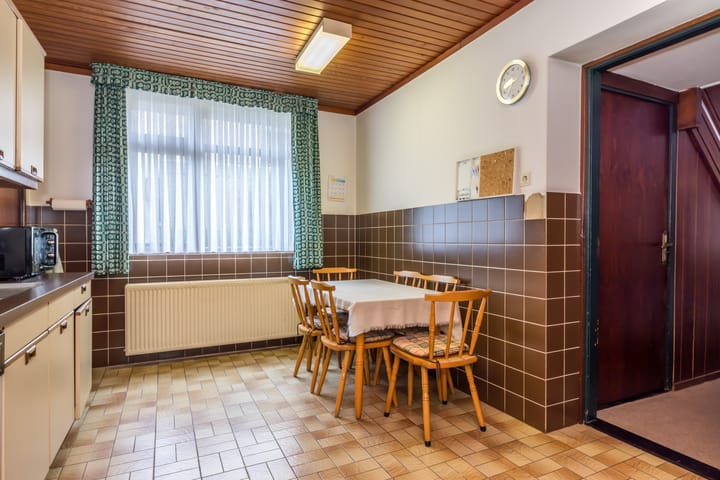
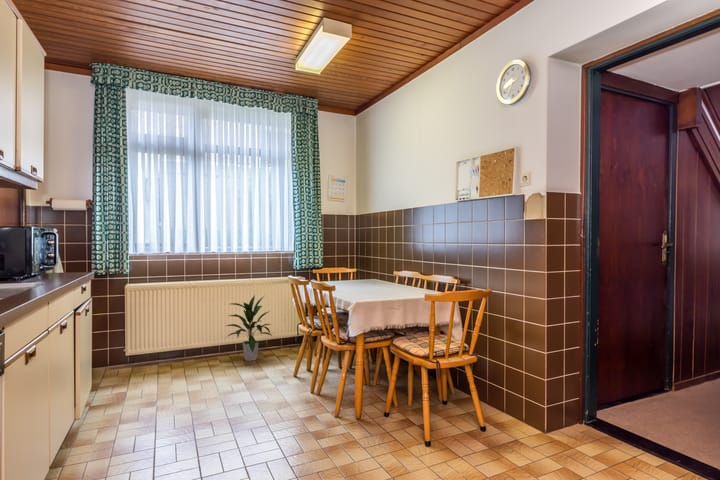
+ indoor plant [224,294,274,362]
